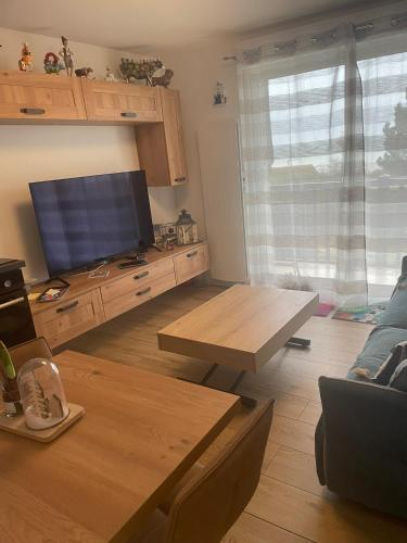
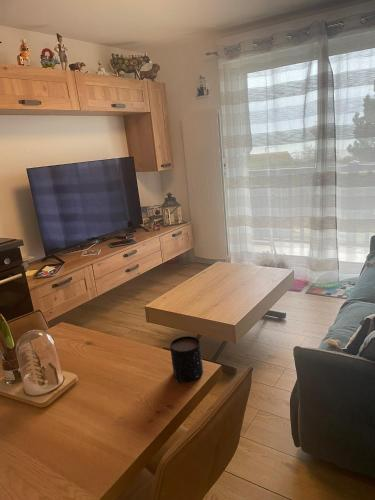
+ mug [169,335,204,385]
